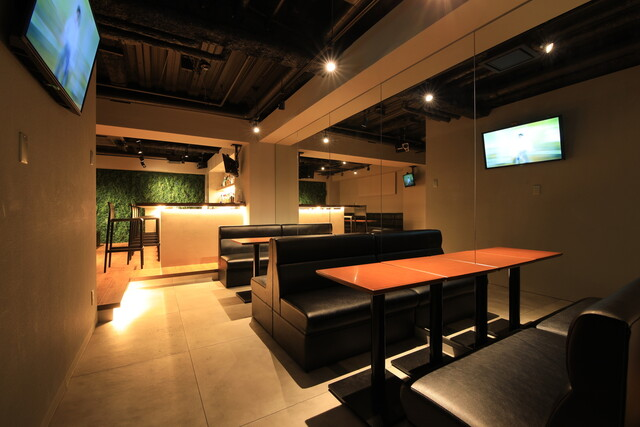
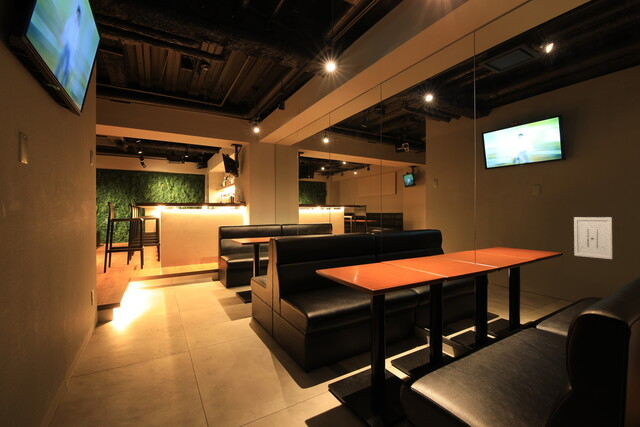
+ wall art [573,216,613,260]
